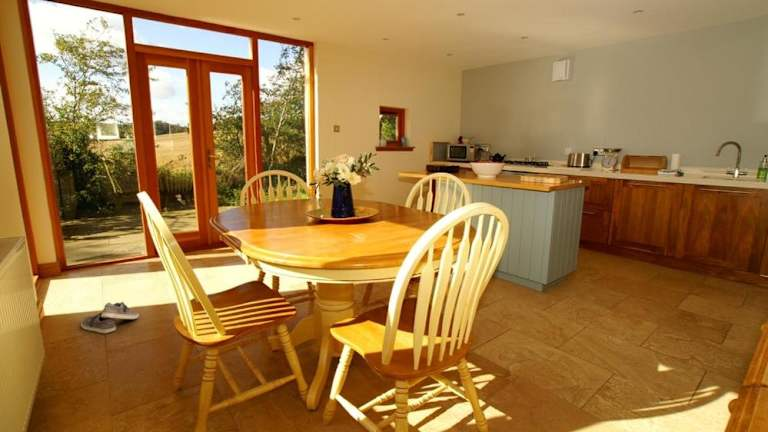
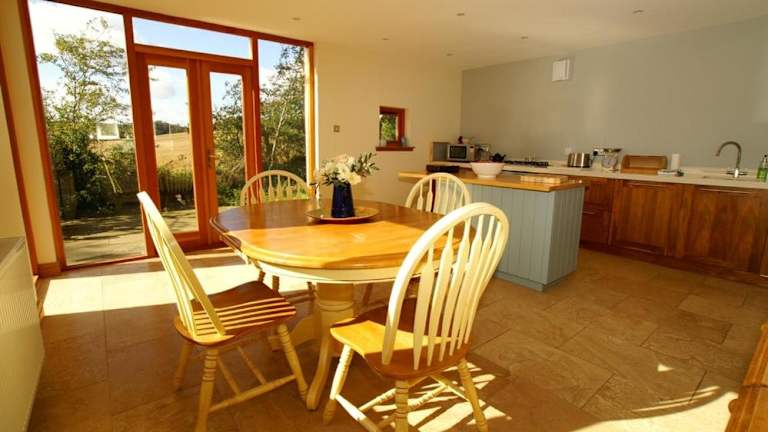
- shoe [80,301,140,334]
